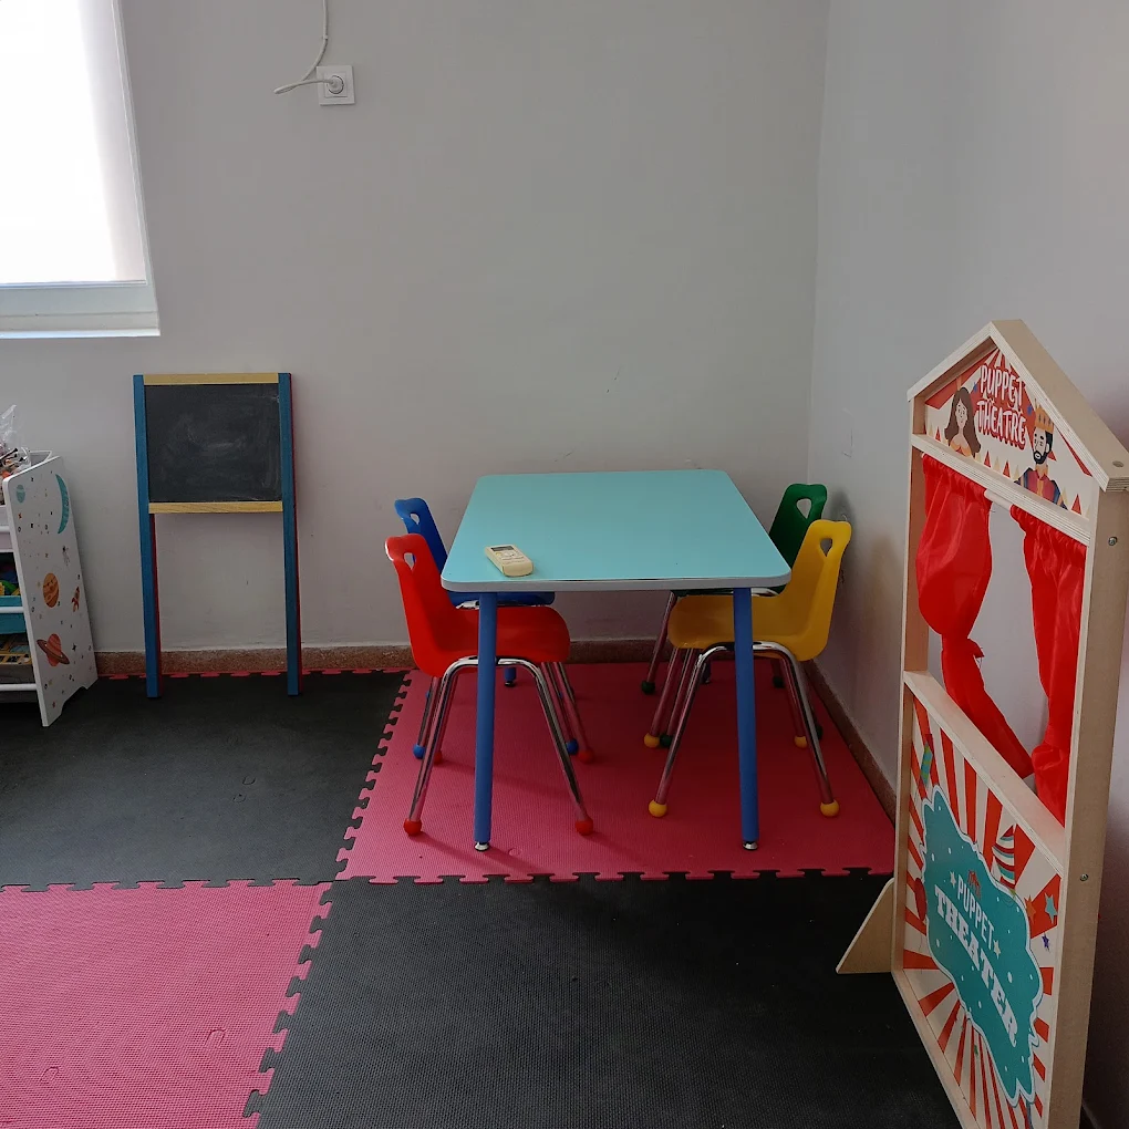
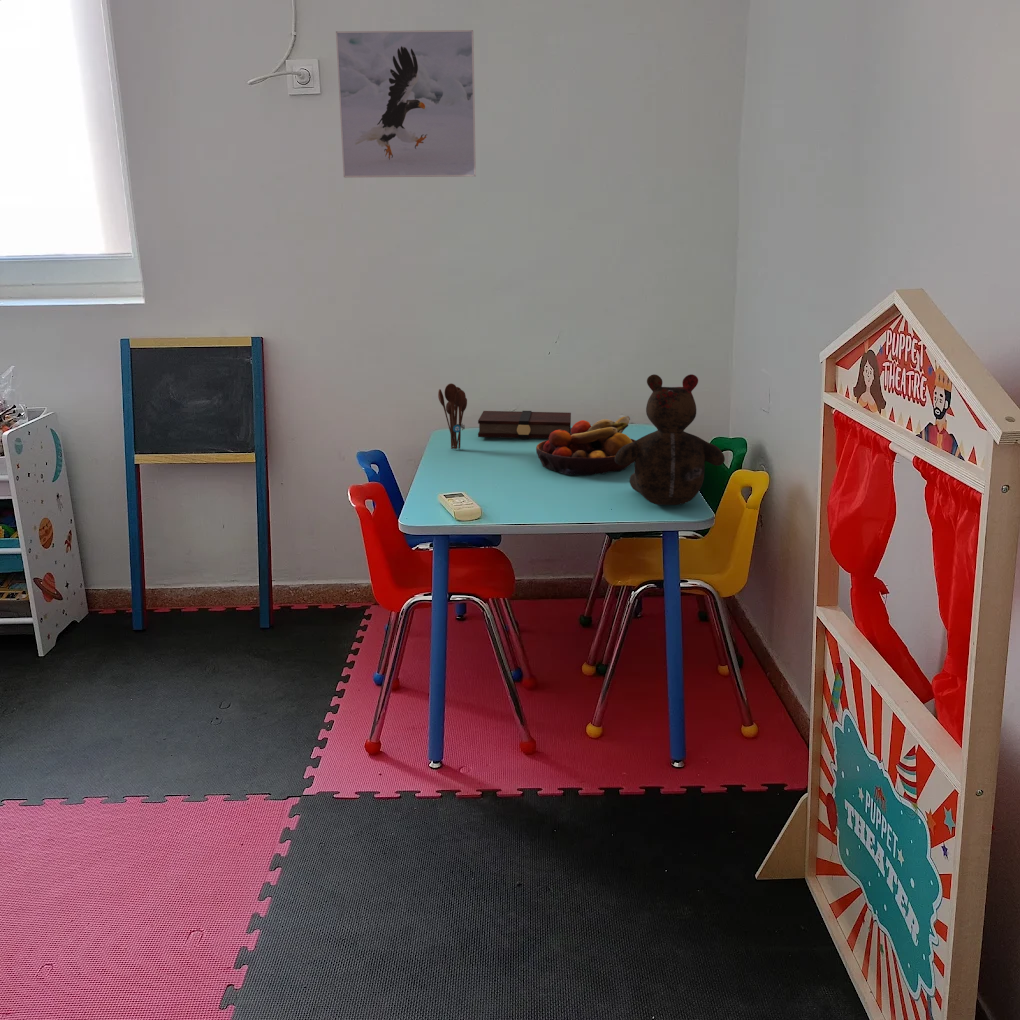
+ book [477,410,572,440]
+ utensil holder [437,382,468,450]
+ fruit bowl [535,415,636,476]
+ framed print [335,29,477,179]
+ teddy bear [615,373,726,506]
